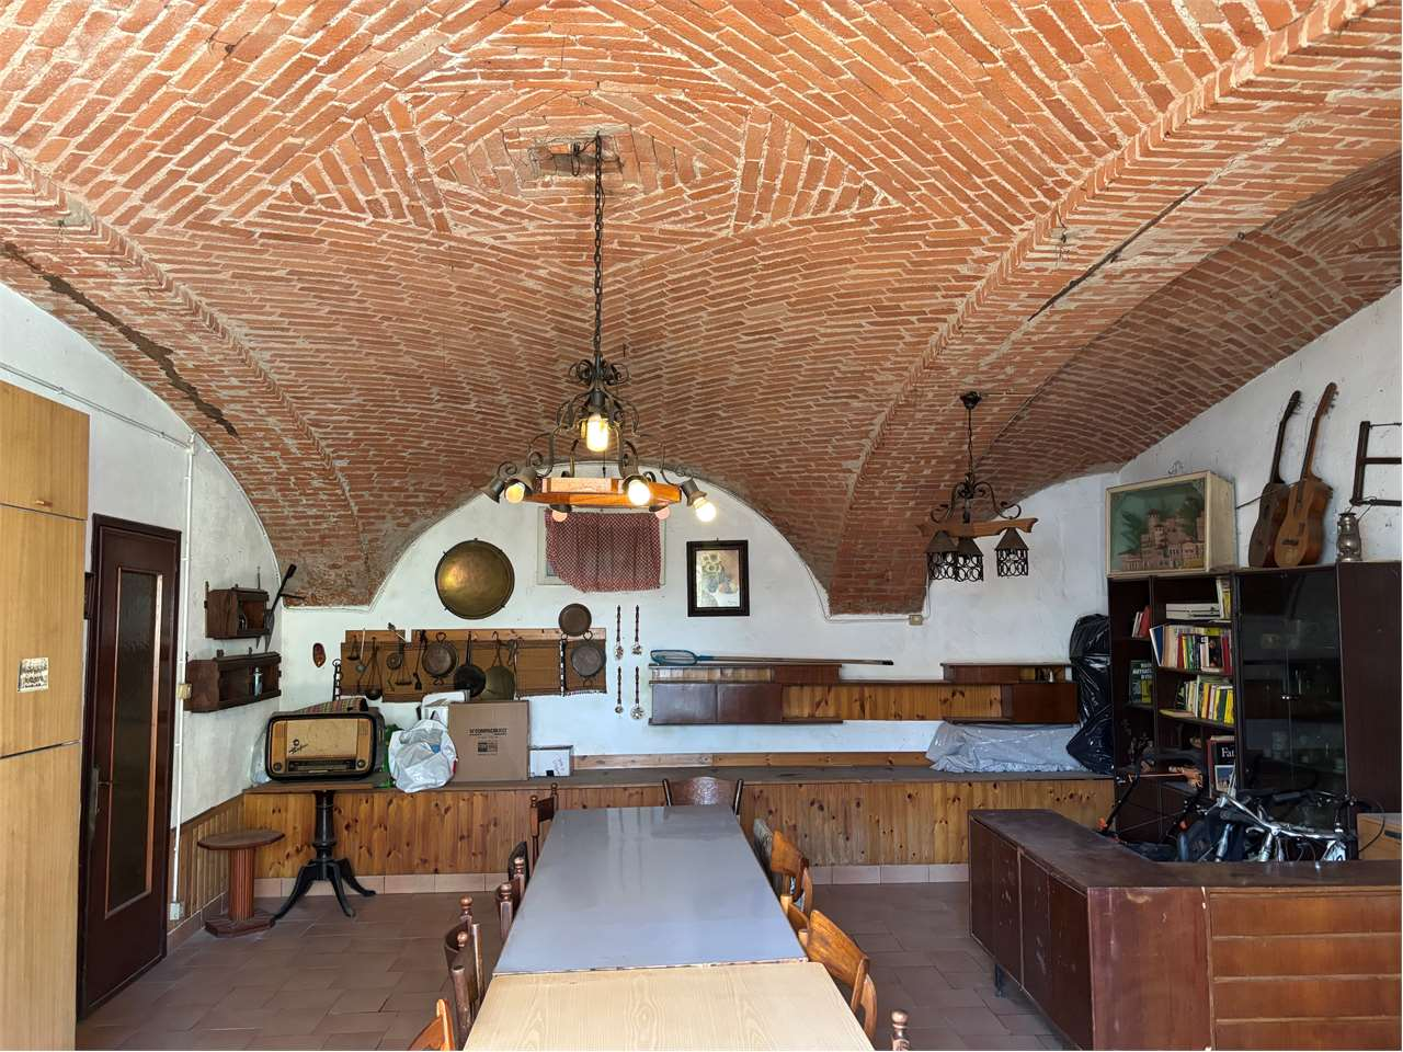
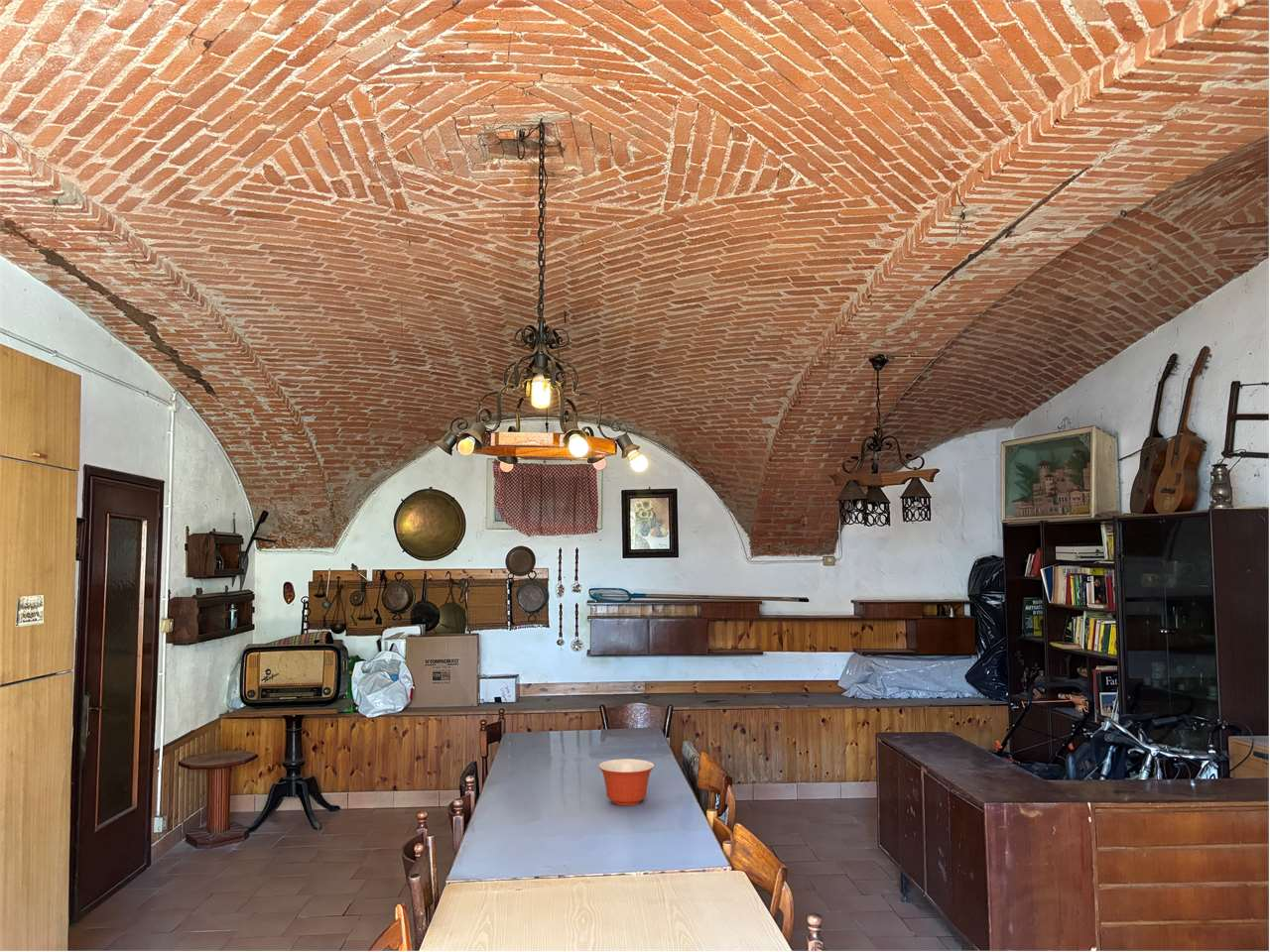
+ mixing bowl [597,758,655,806]
